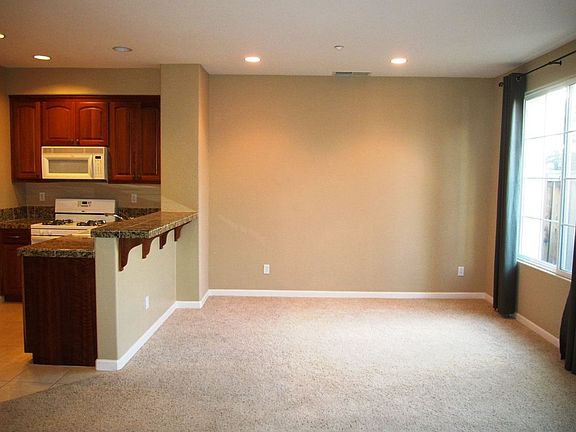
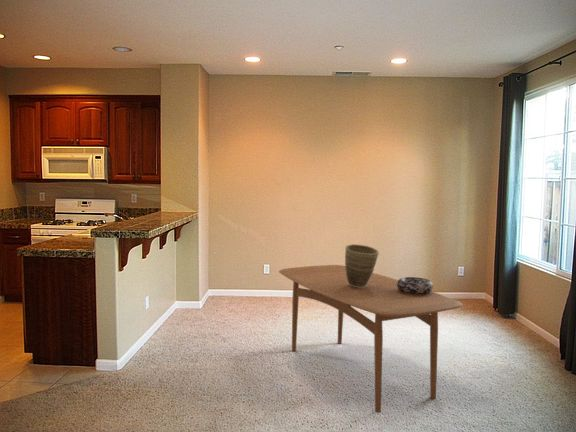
+ decorative bowl [397,276,434,294]
+ vase [344,243,380,288]
+ dining table [278,264,463,414]
